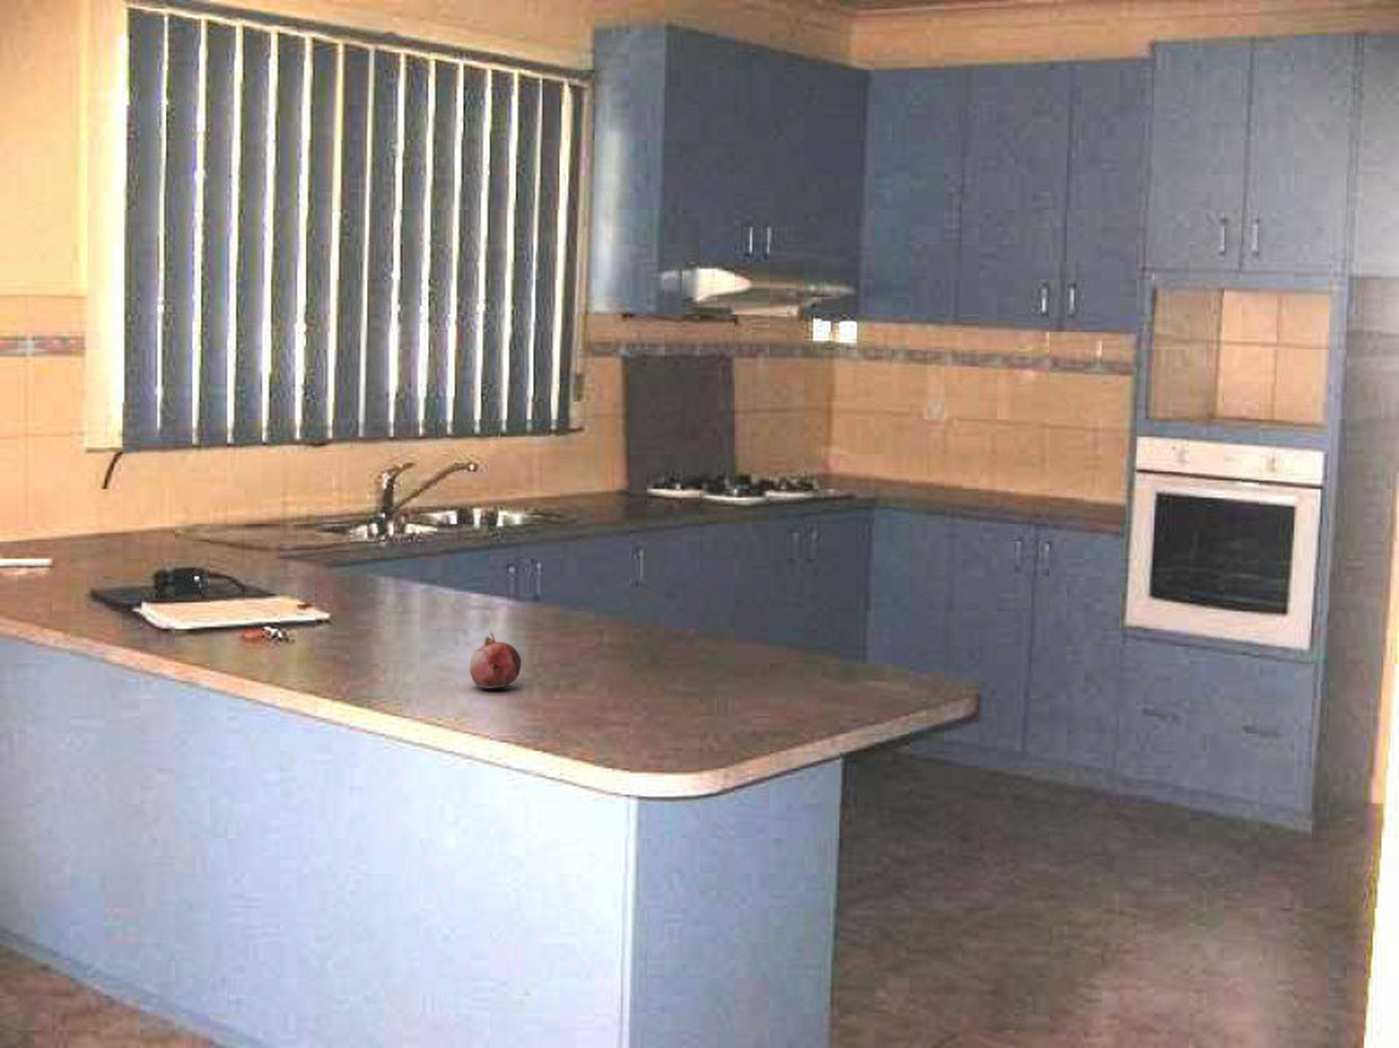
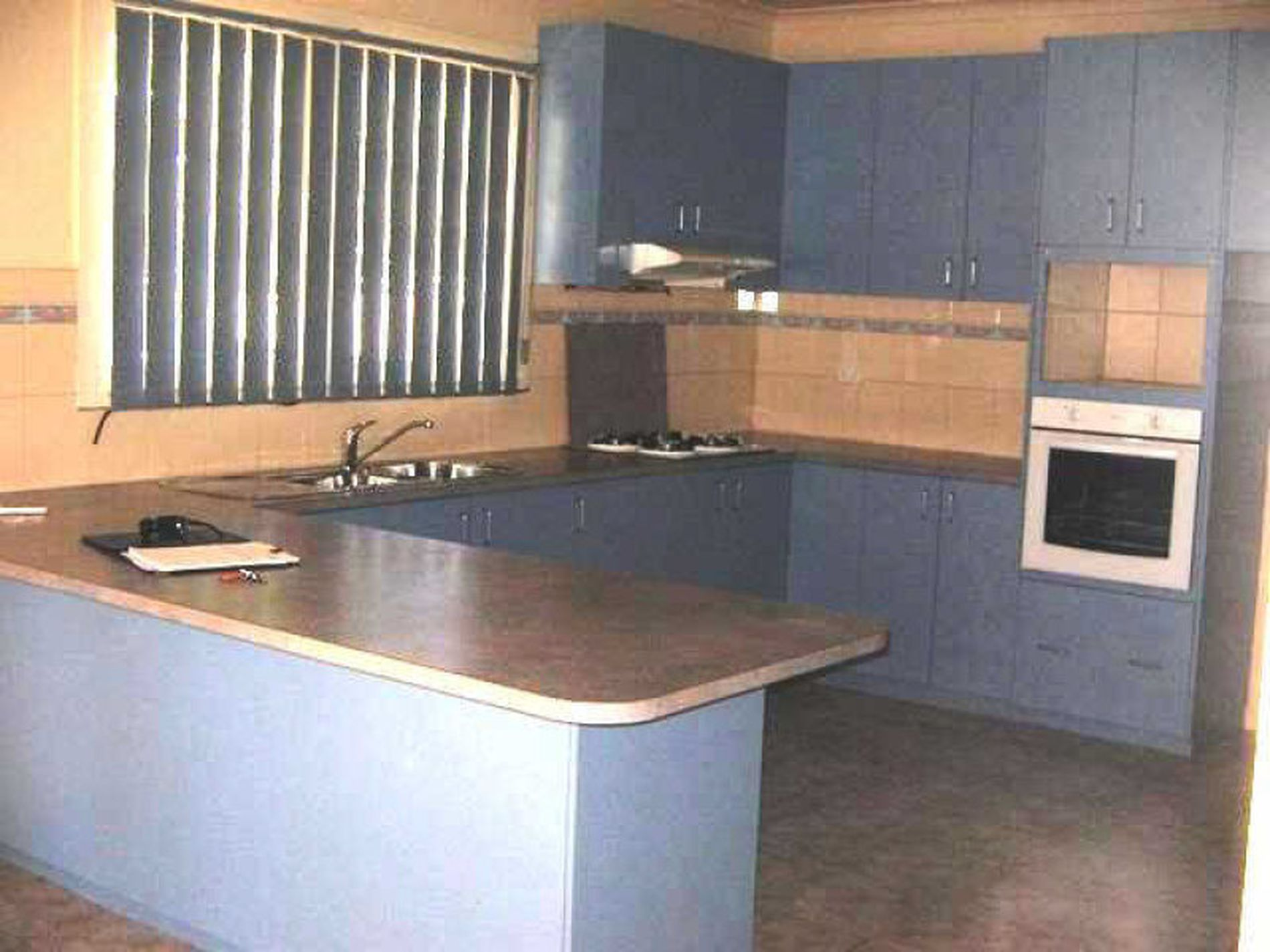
- fruit [469,632,522,689]
